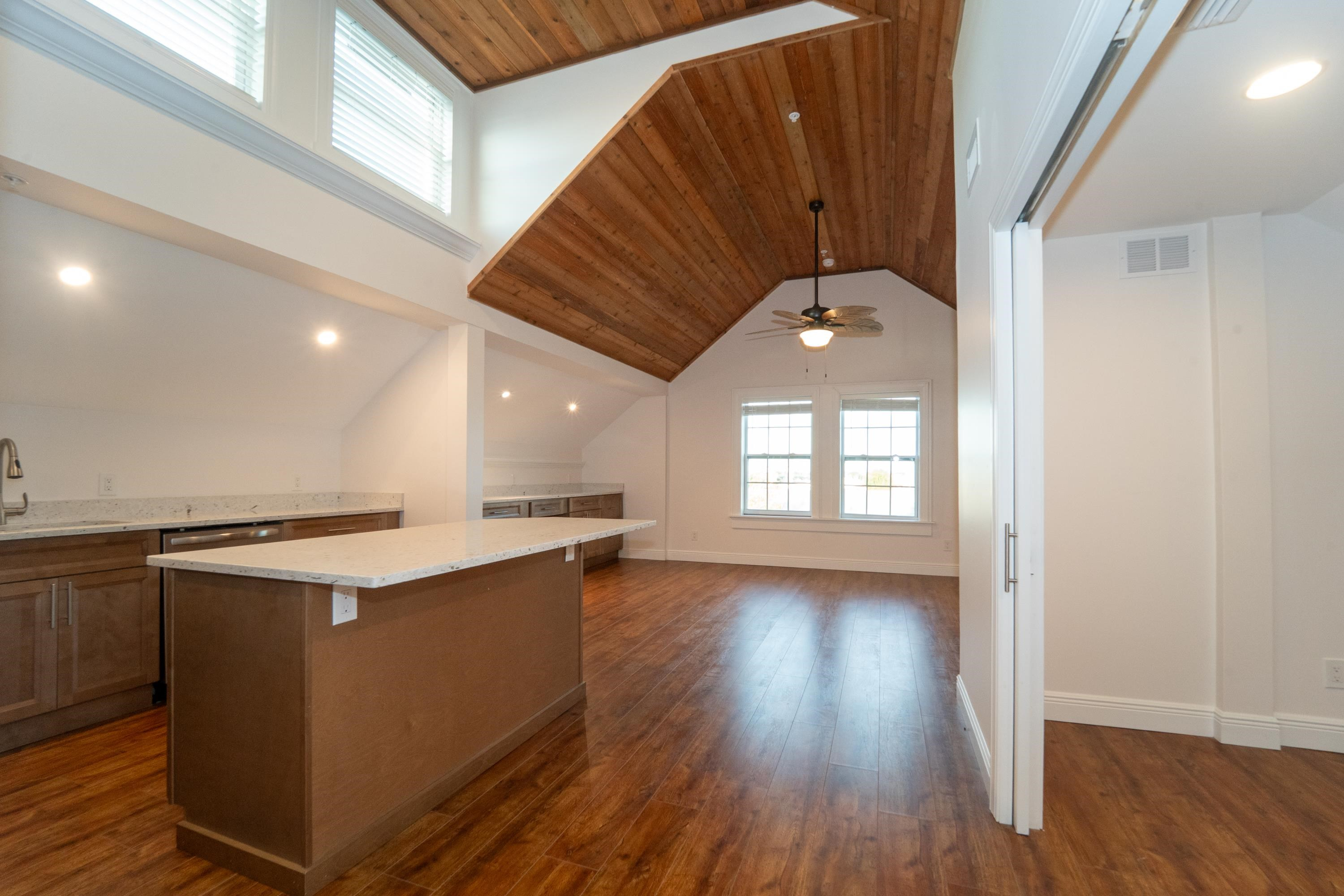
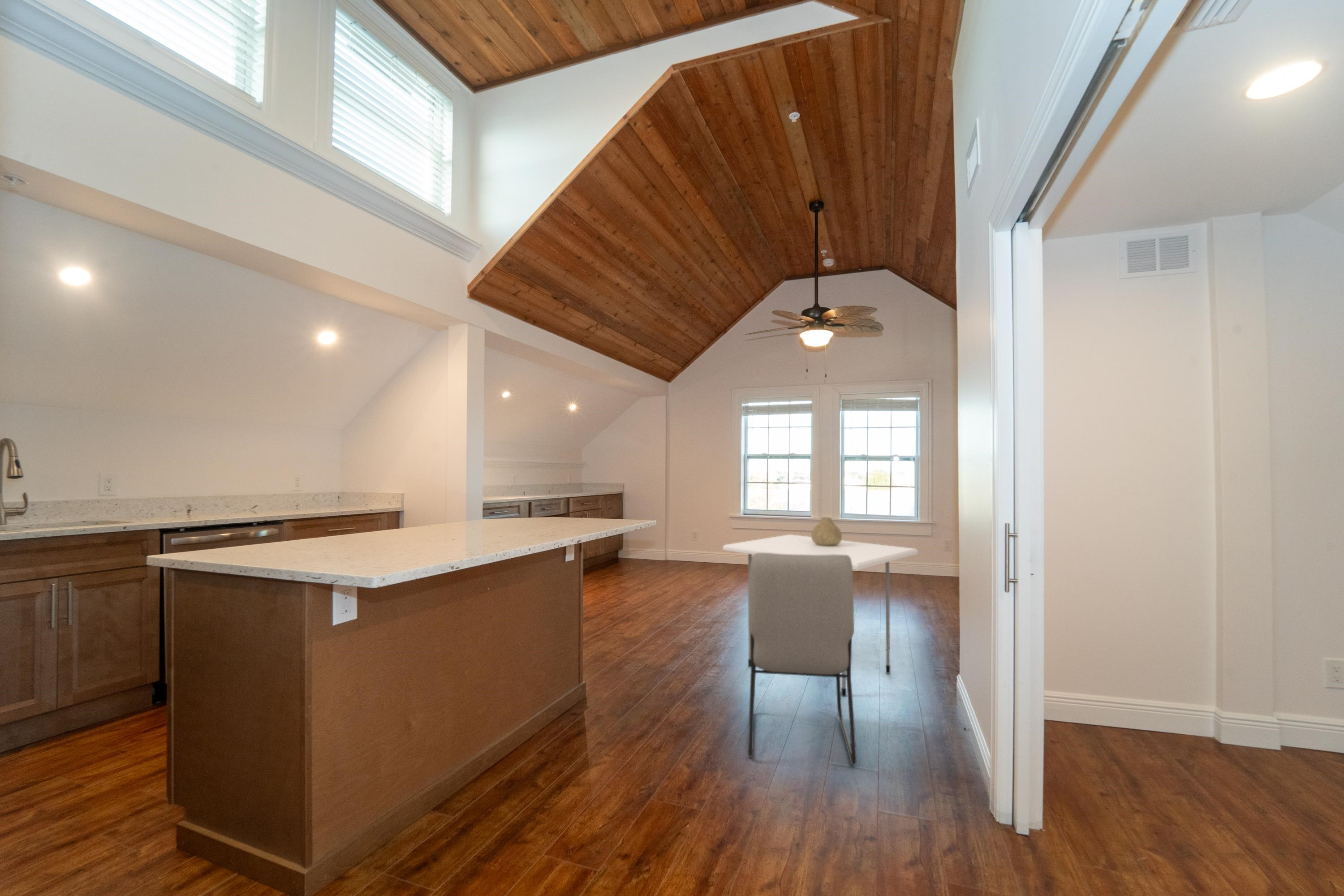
+ chair [748,553,857,766]
+ vase [811,517,842,546]
+ dining table [722,534,918,697]
